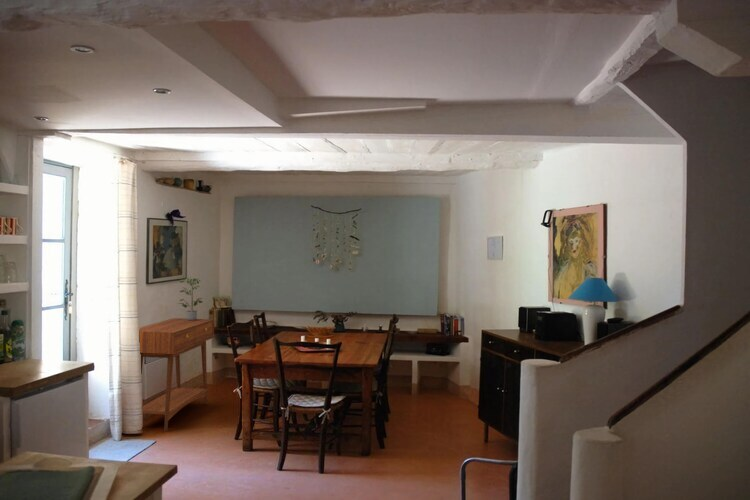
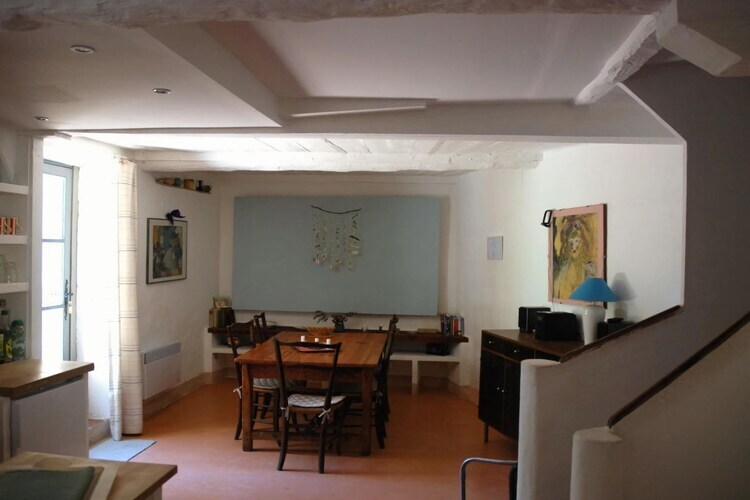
- console table [139,317,215,433]
- potted plant [176,276,203,321]
